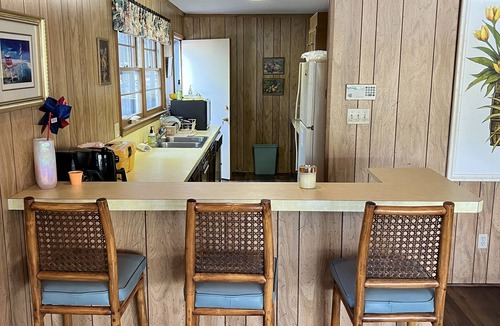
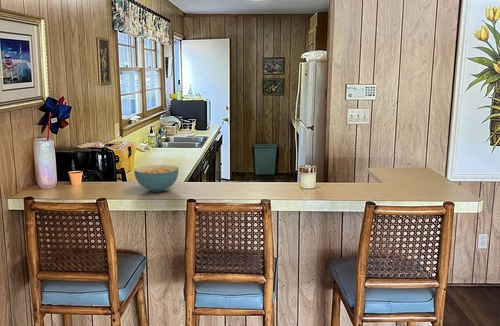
+ cereal bowl [133,164,180,193]
